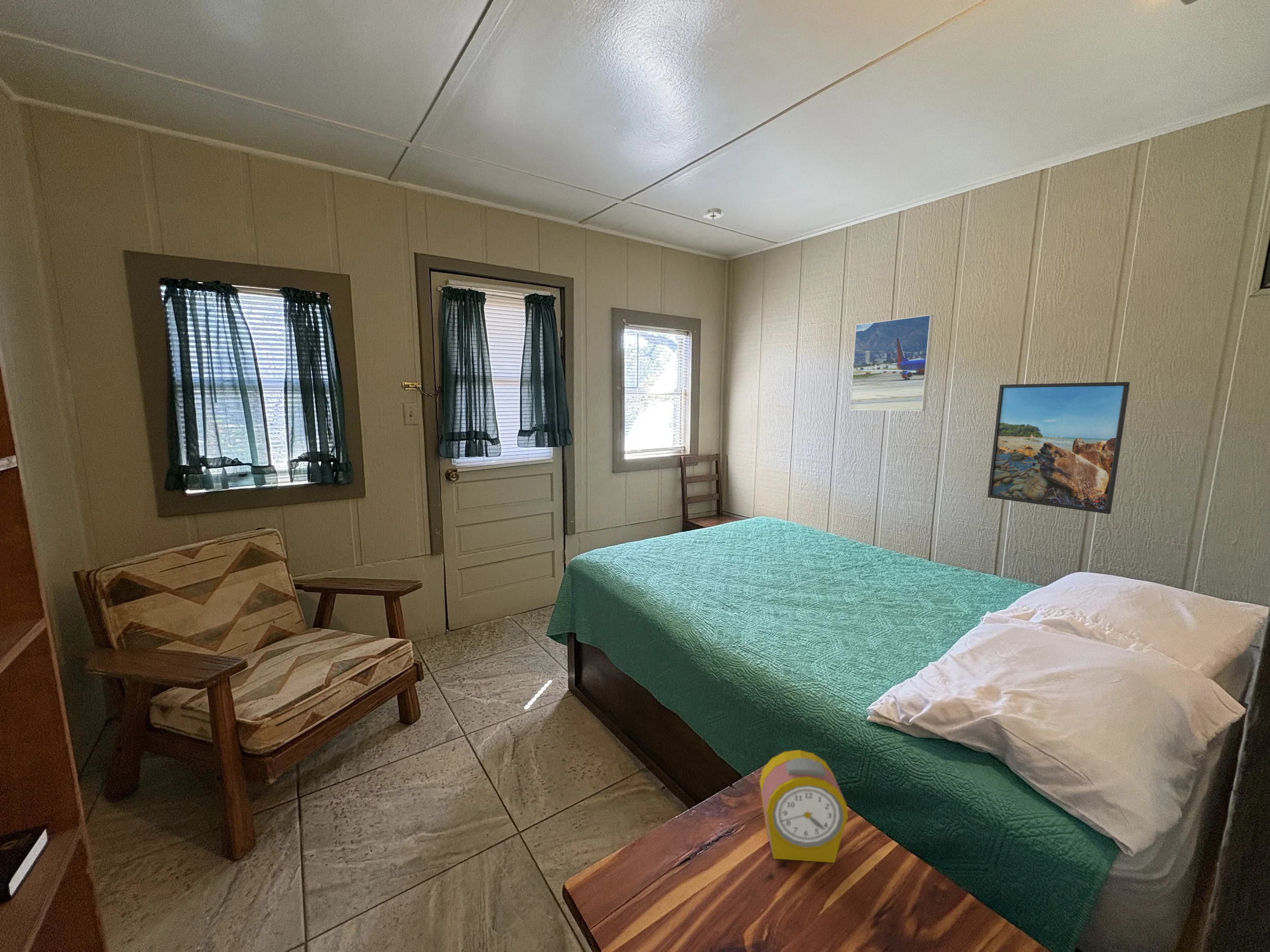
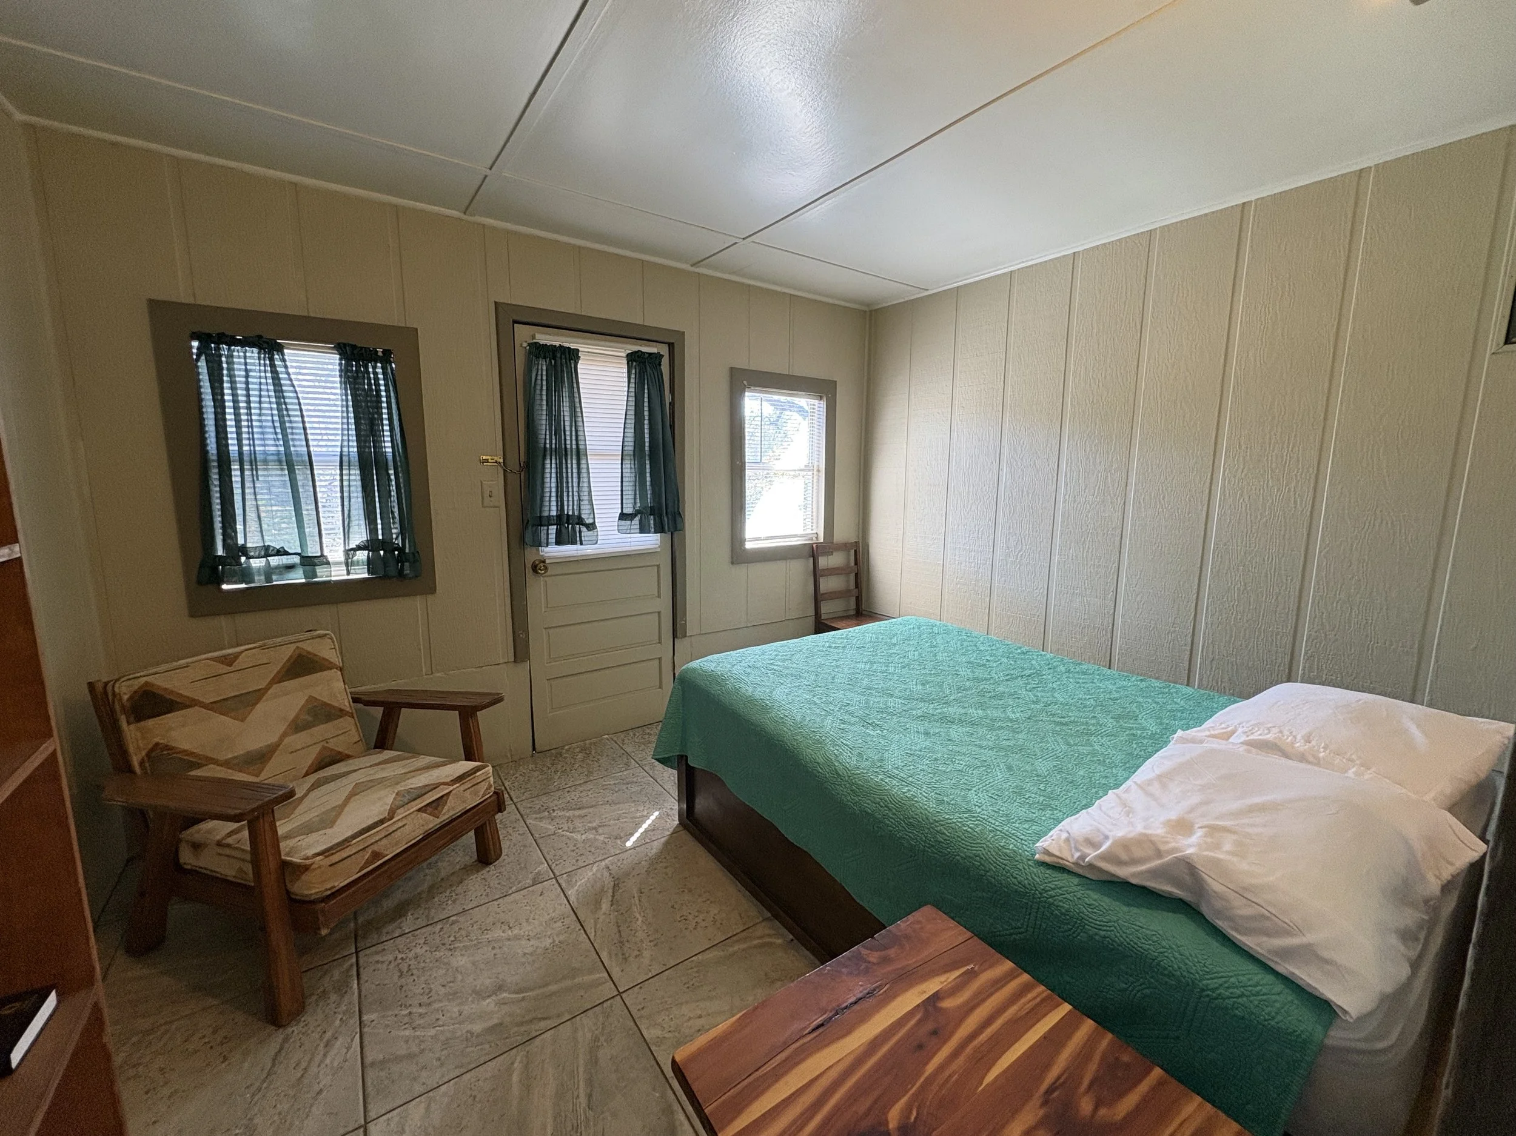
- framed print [987,381,1130,514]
- alarm clock [759,749,848,863]
- smoke detector [702,207,724,221]
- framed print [849,314,934,412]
